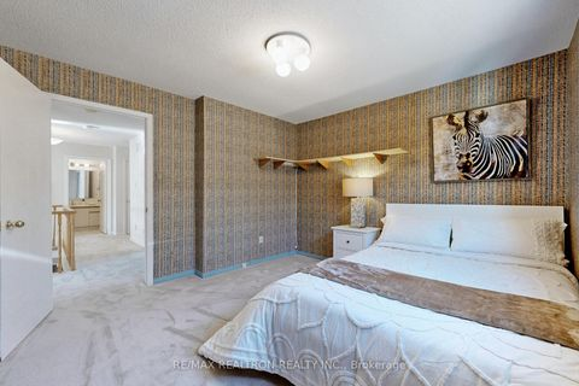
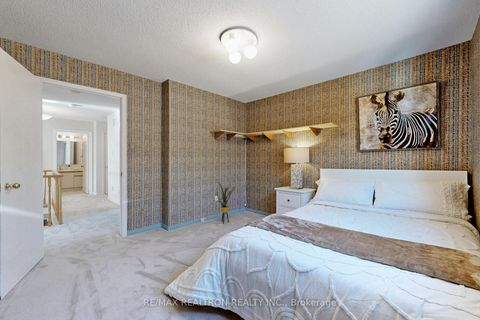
+ house plant [214,180,237,225]
